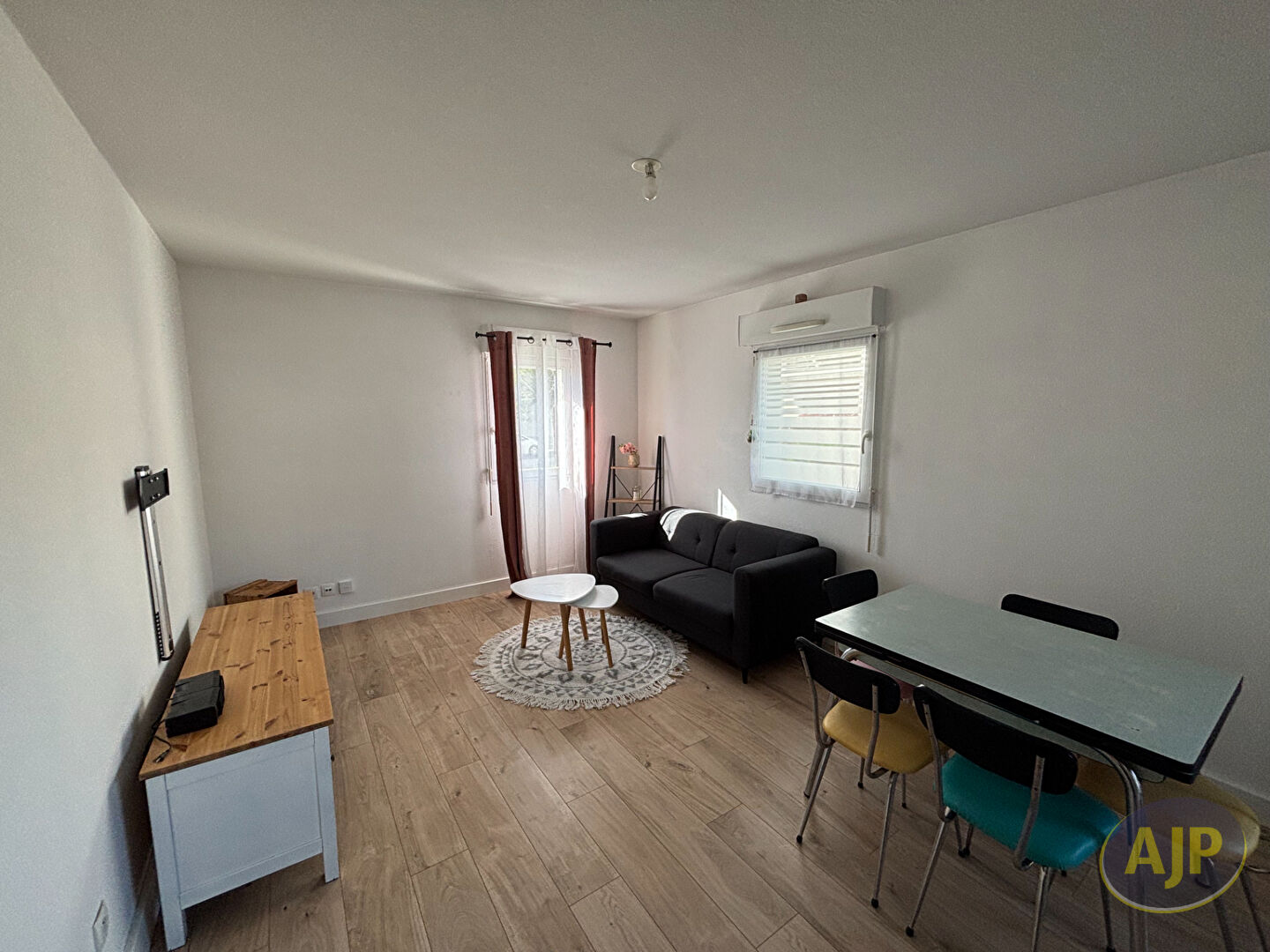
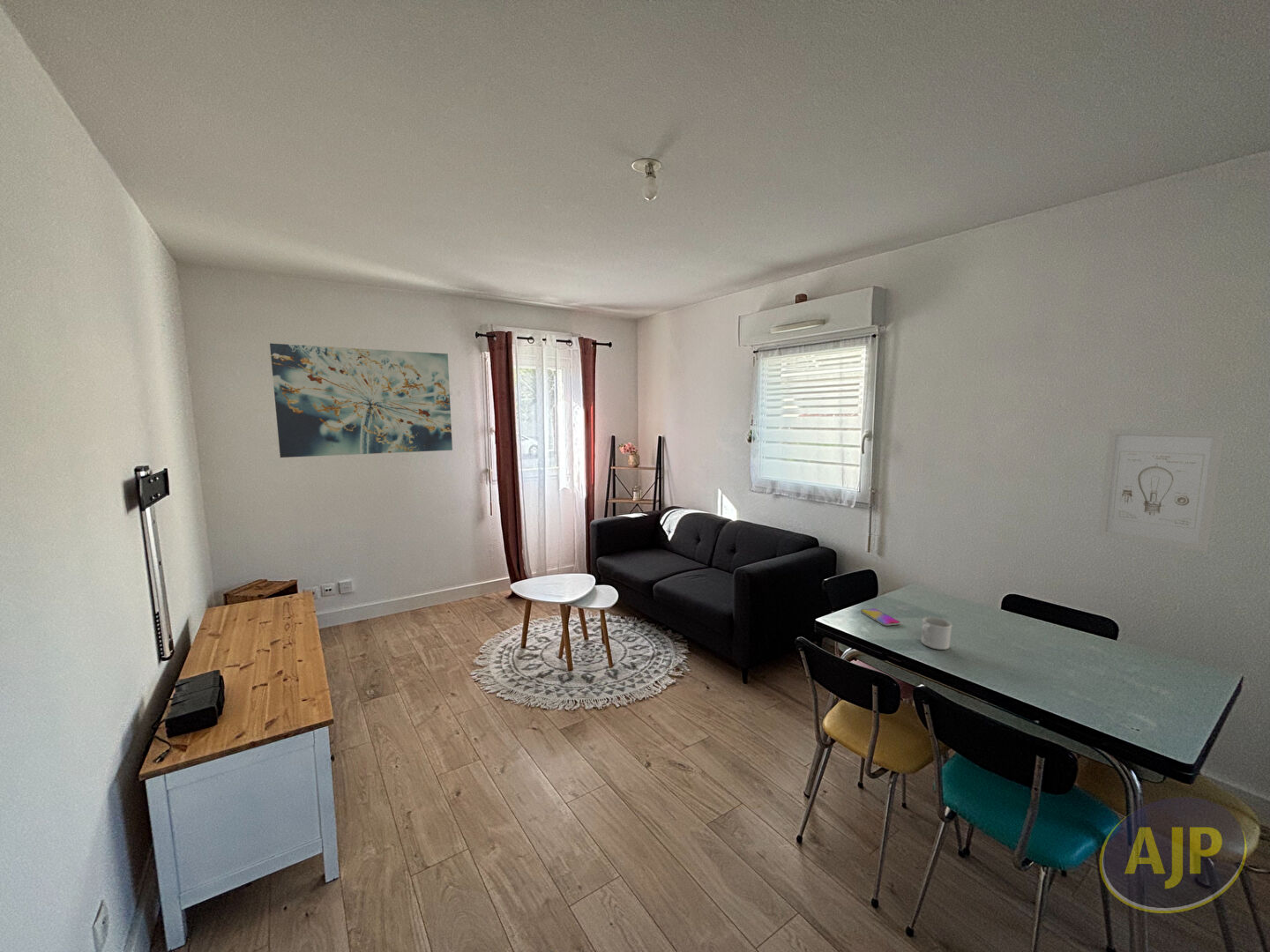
+ wall art [269,343,453,458]
+ wall art [1097,428,1224,553]
+ smartphone [860,607,901,627]
+ mug [921,616,953,651]
